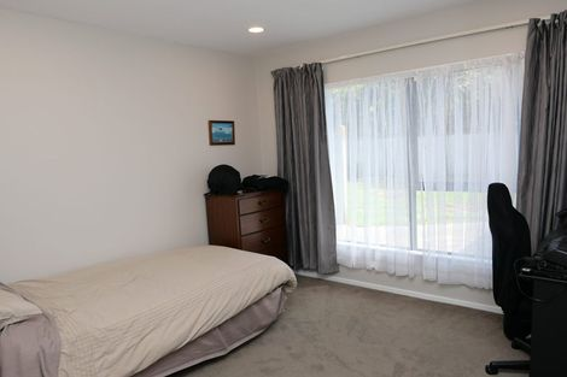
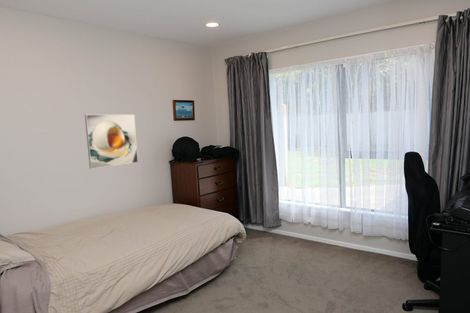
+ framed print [84,114,139,170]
